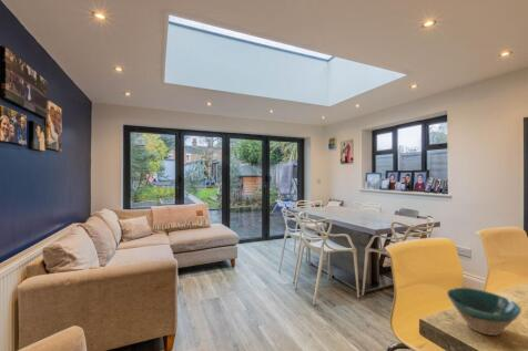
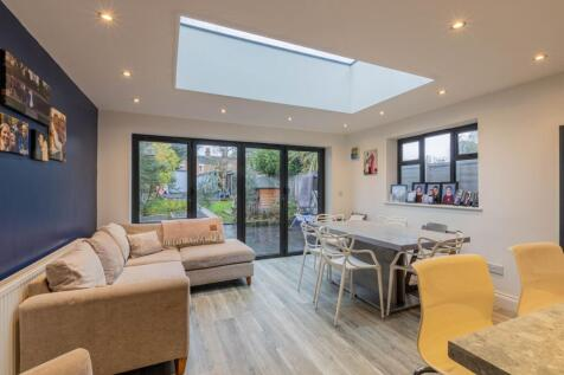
- bowl [446,287,522,337]
